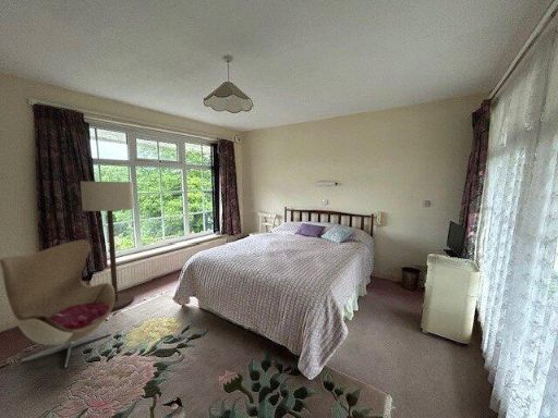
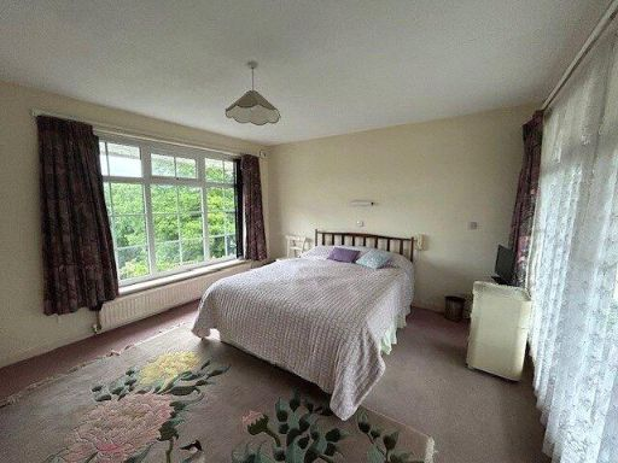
- armchair [0,239,114,370]
- floor lamp [80,181,135,311]
